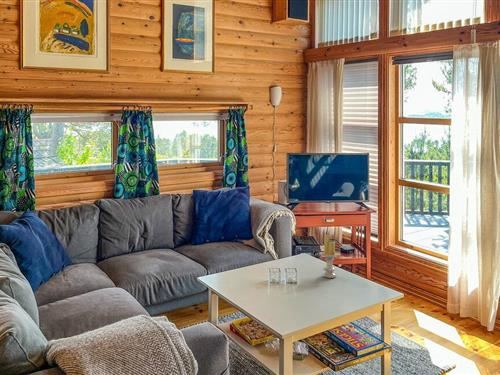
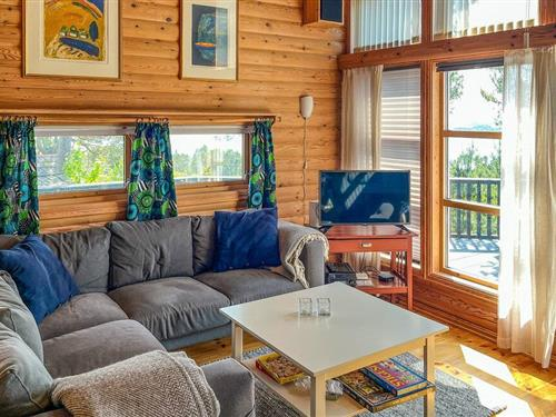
- candle [318,233,341,279]
